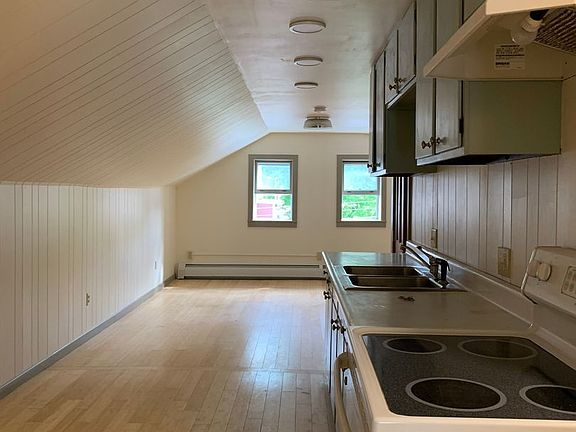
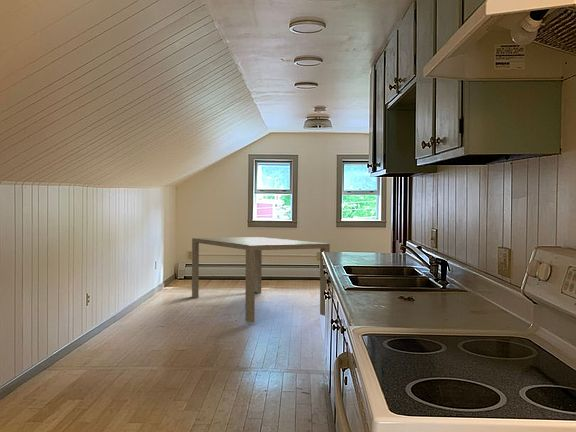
+ dining table [191,236,331,324]
